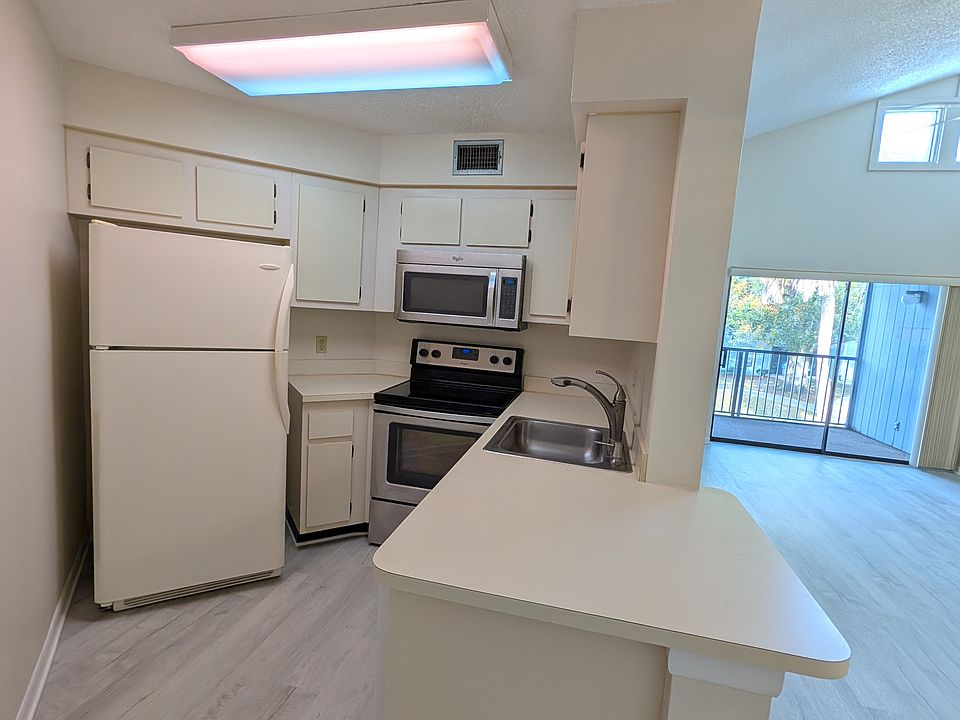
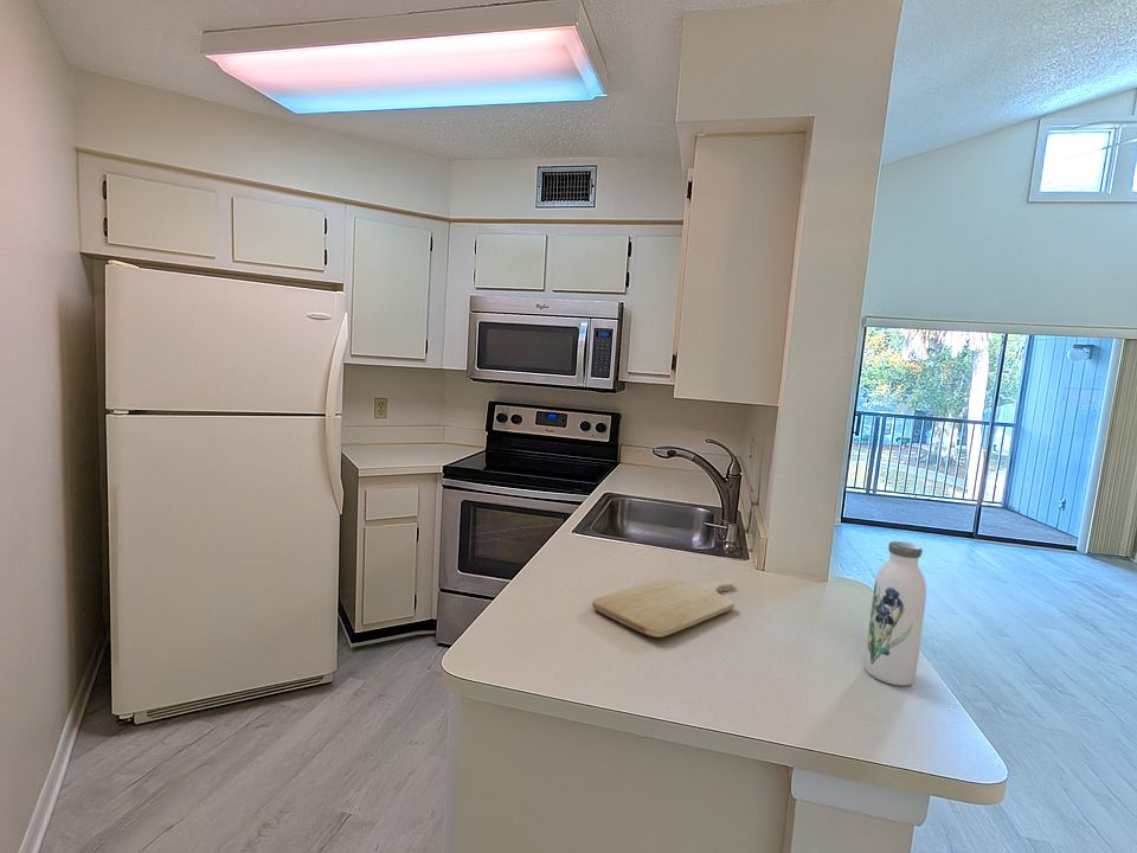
+ chopping board [591,576,735,639]
+ water bottle [863,540,927,687]
